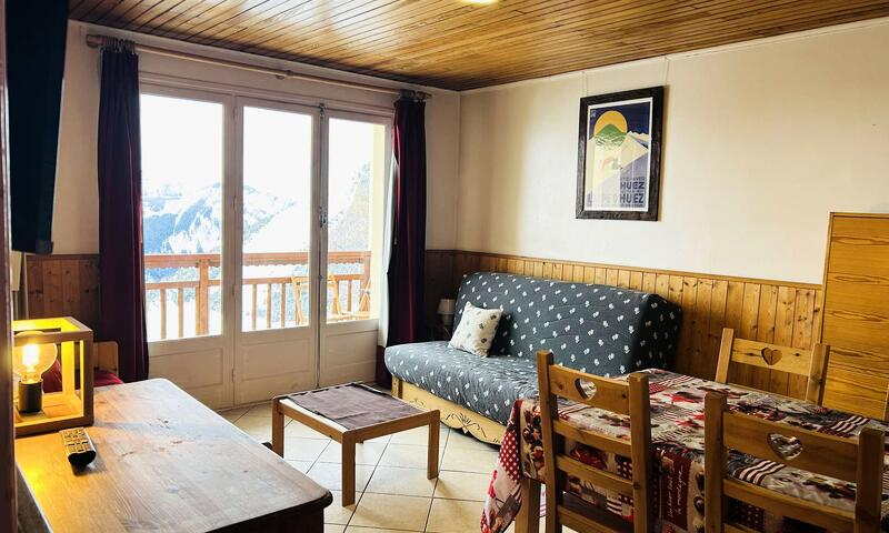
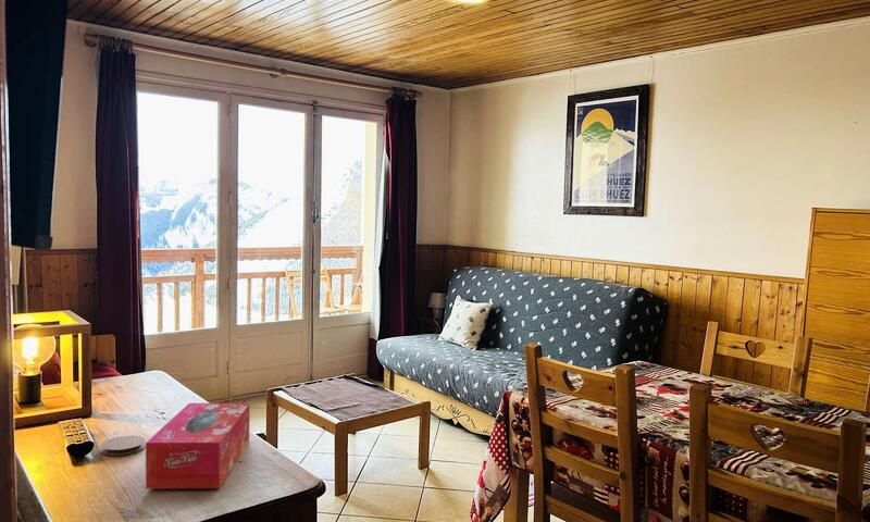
+ coaster [100,435,147,457]
+ tissue box [145,402,250,489]
